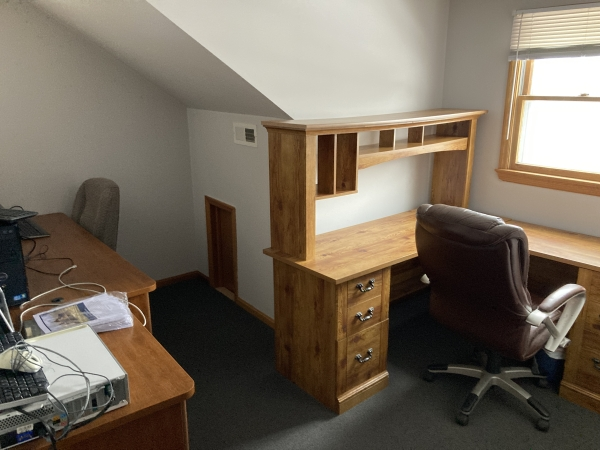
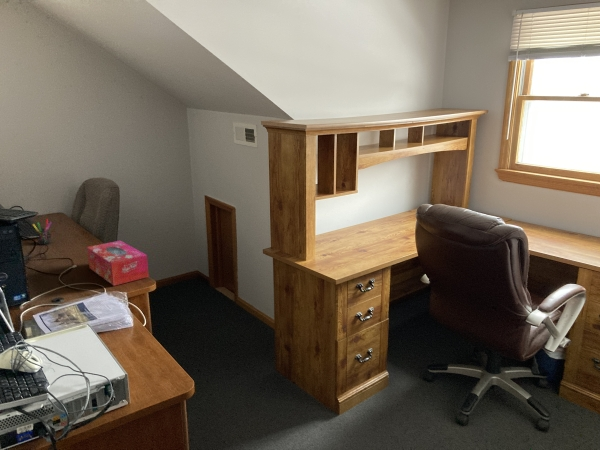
+ pen holder [31,218,52,246]
+ tissue box [86,240,150,287]
